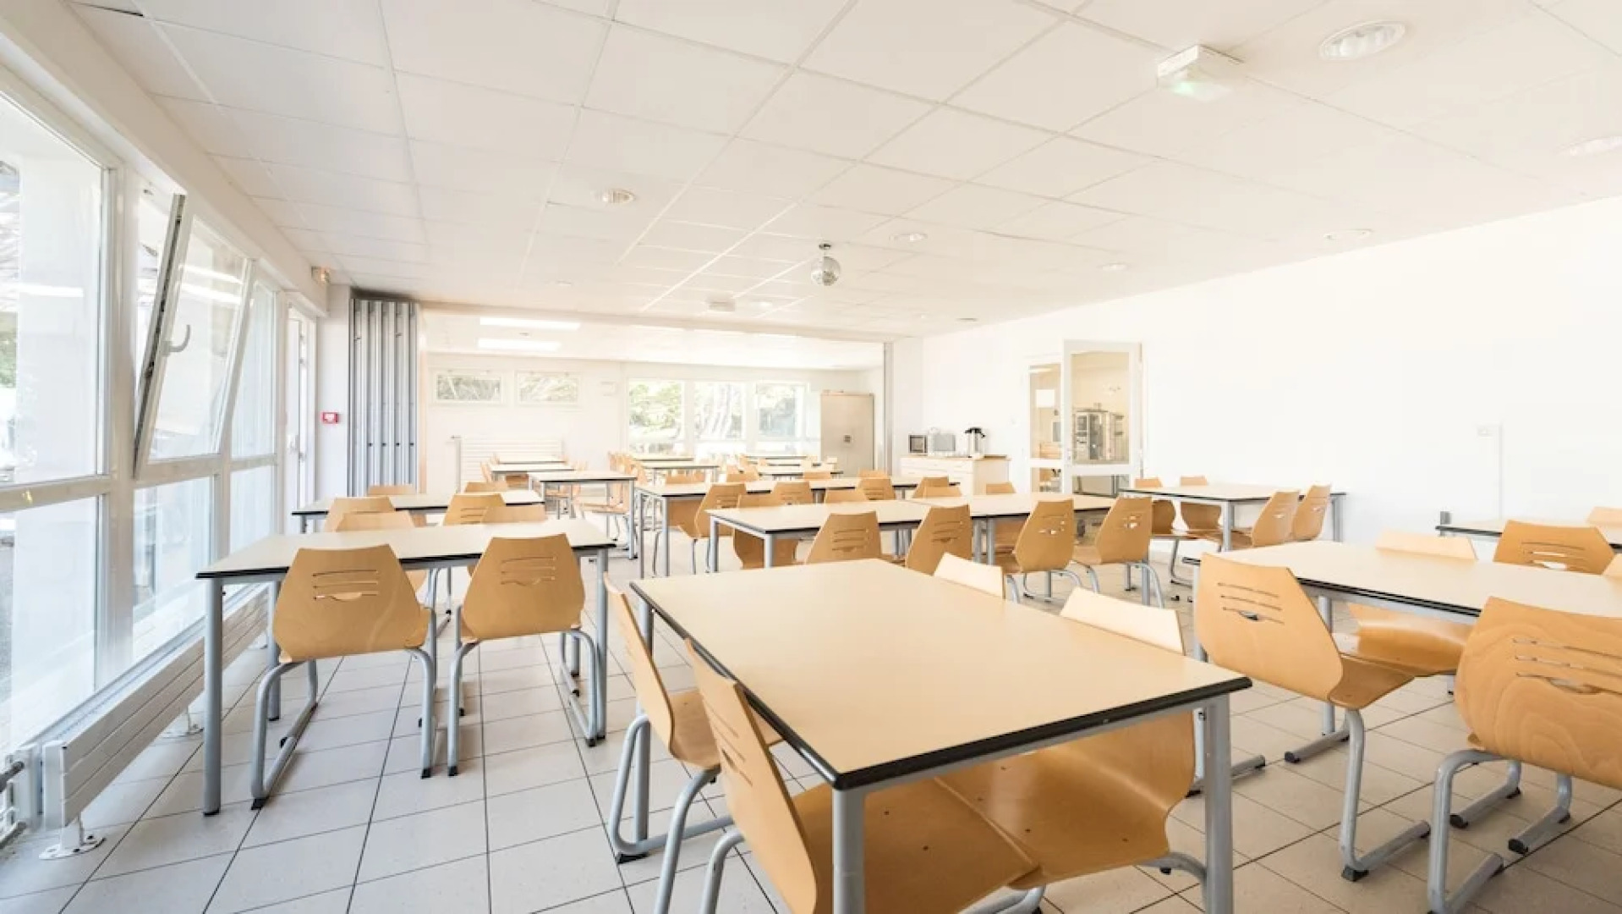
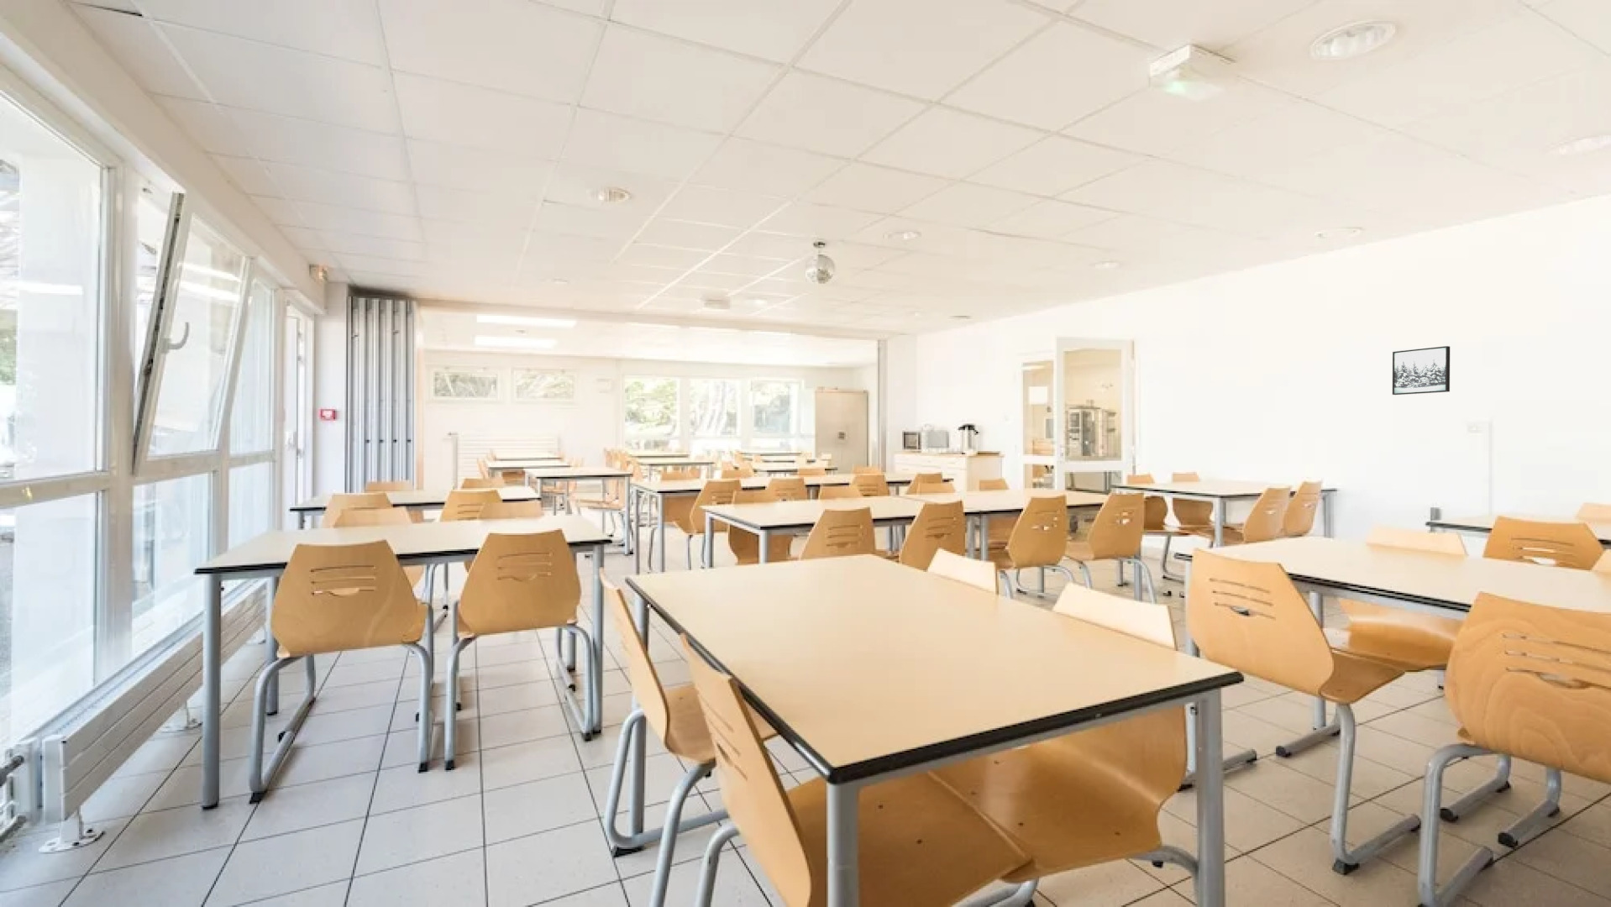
+ wall art [1392,345,1451,396]
